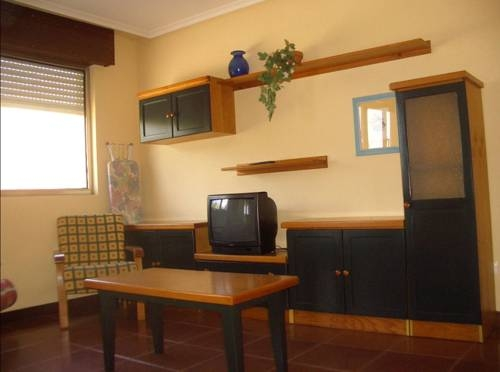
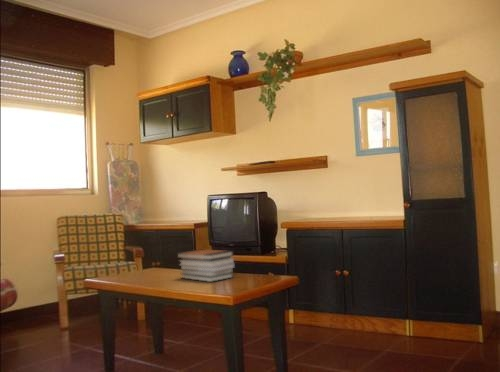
+ book stack [175,248,236,283]
